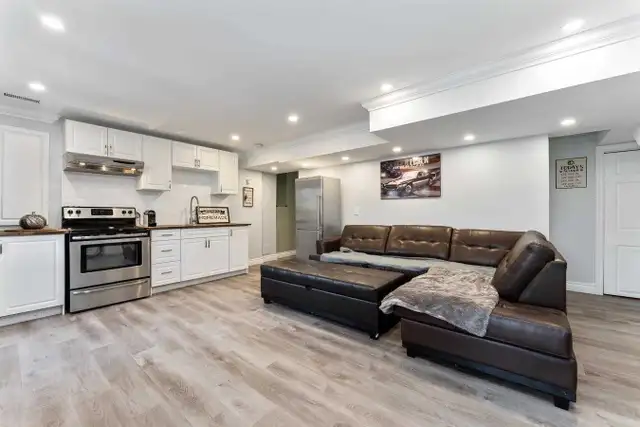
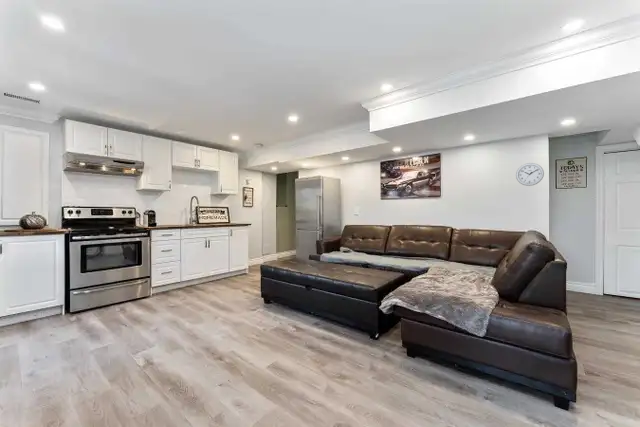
+ wall clock [515,162,545,187]
